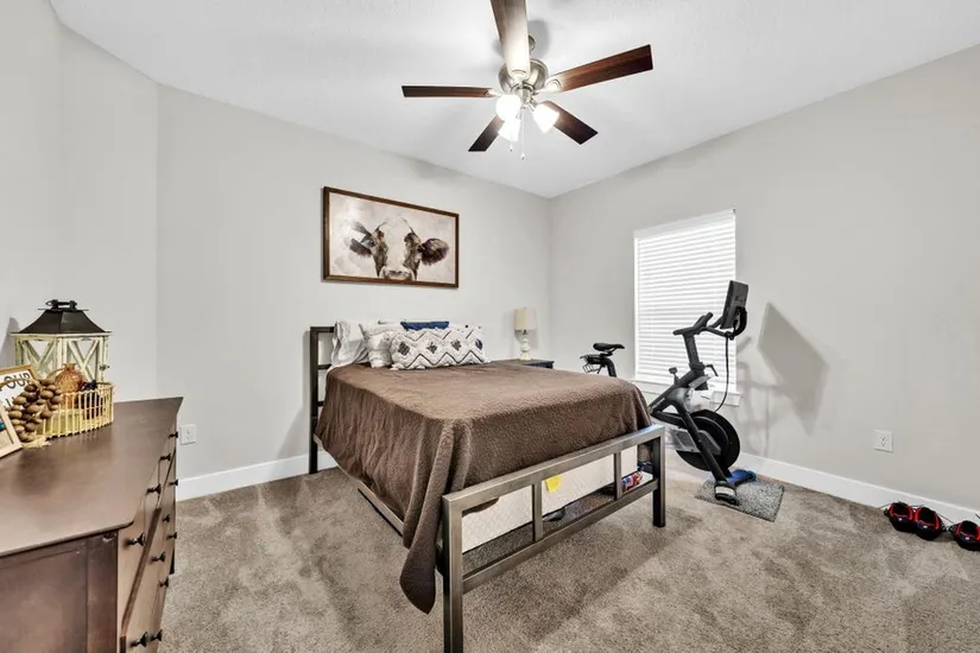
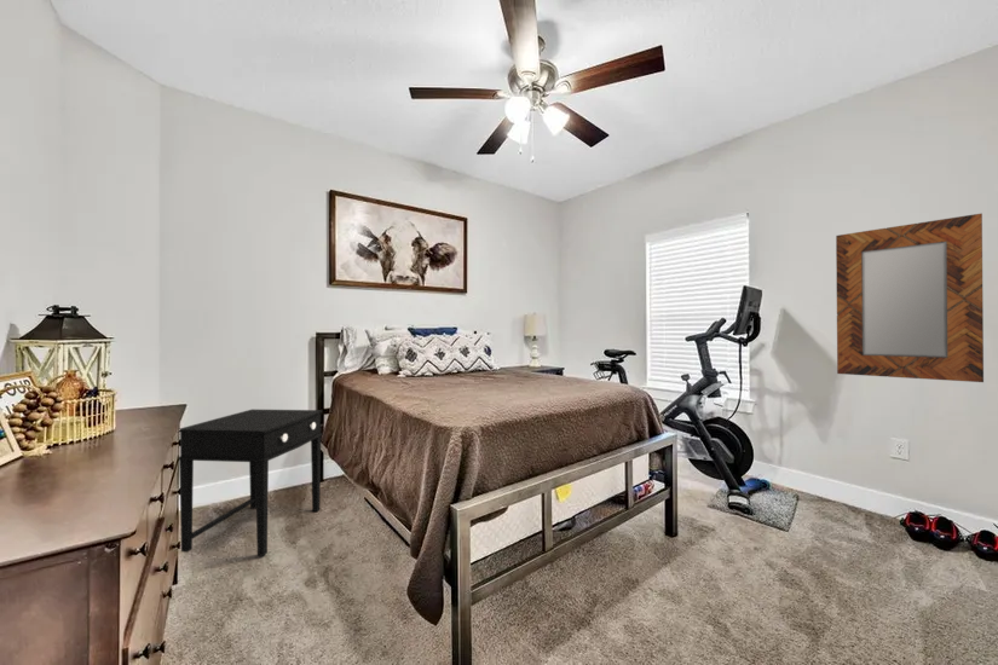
+ home mirror [835,212,985,383]
+ side table [178,409,323,557]
